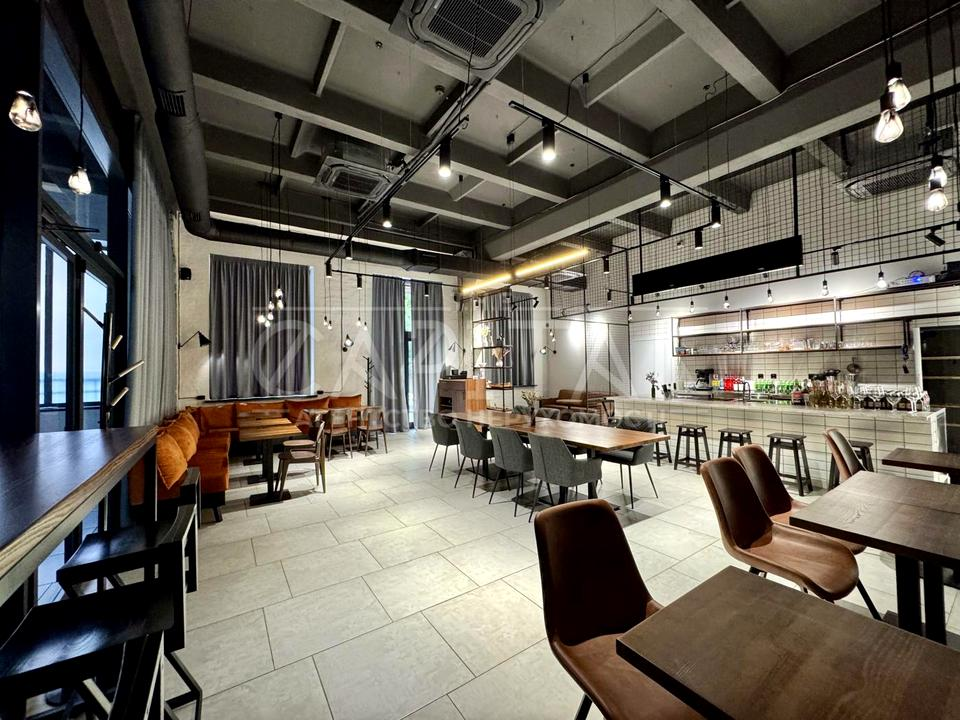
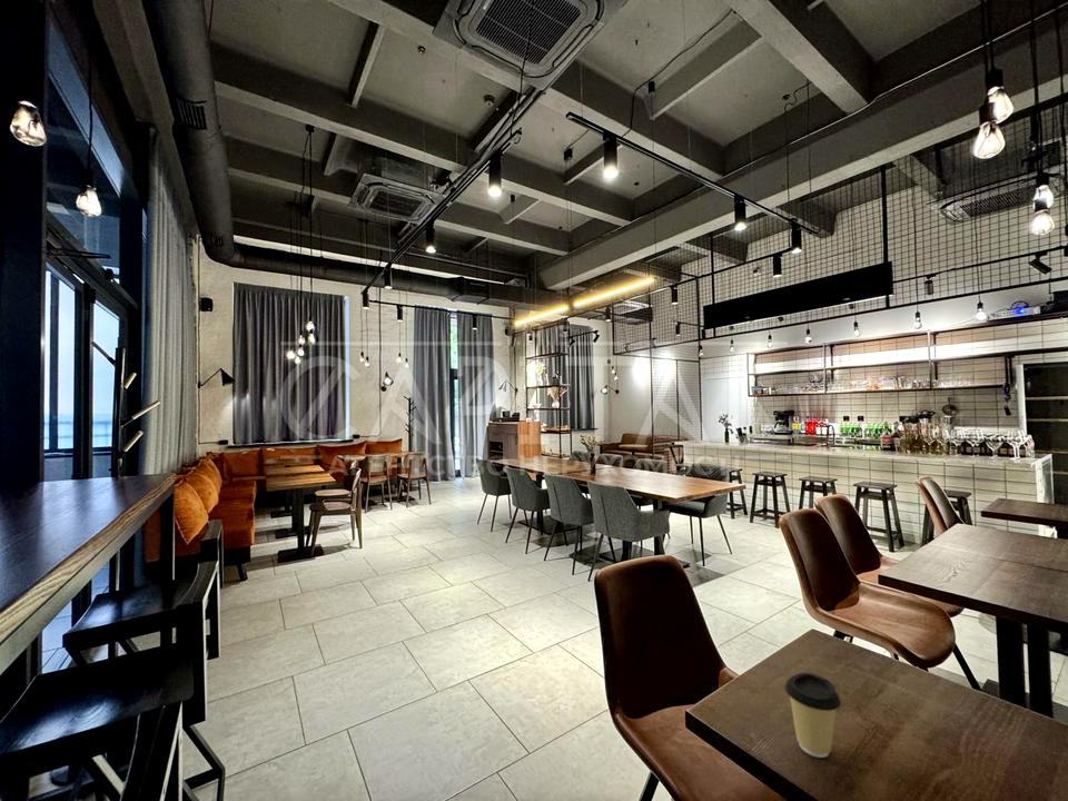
+ coffee cup [784,672,842,759]
